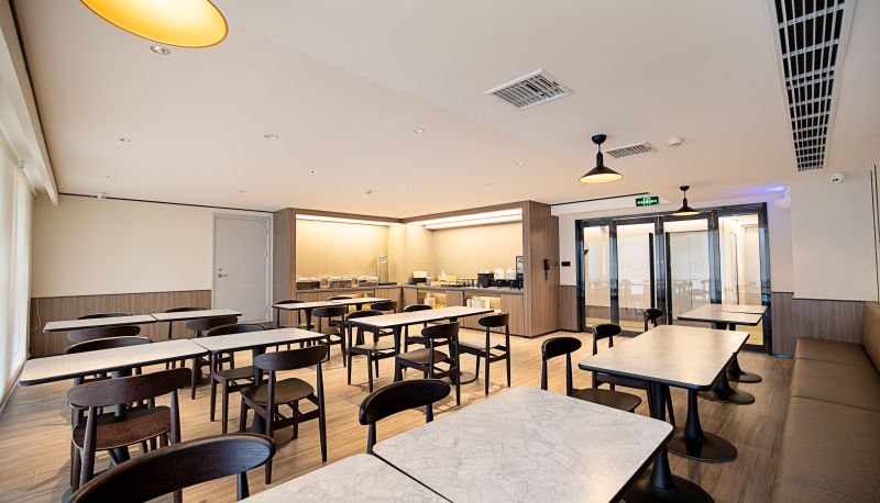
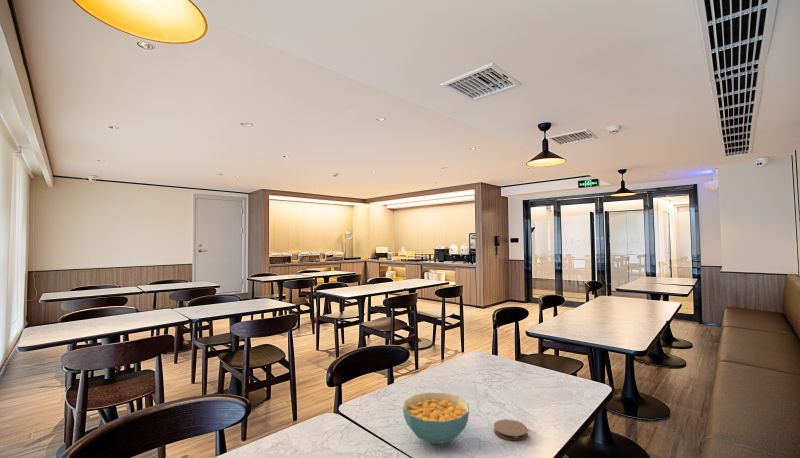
+ cereal bowl [402,391,470,445]
+ coaster [493,418,529,441]
